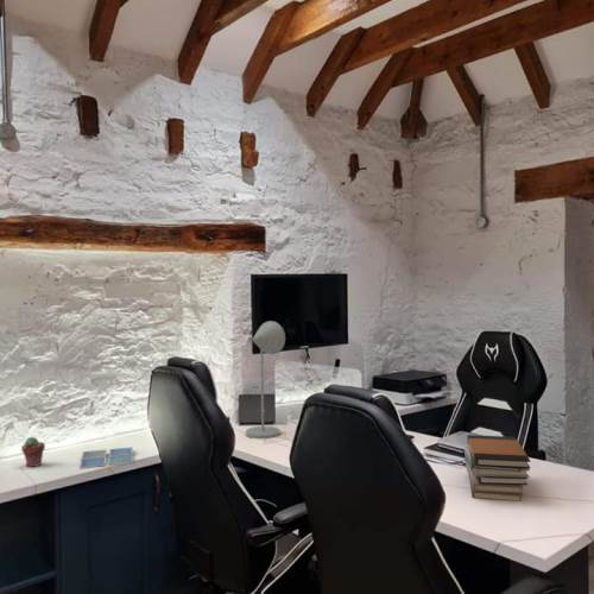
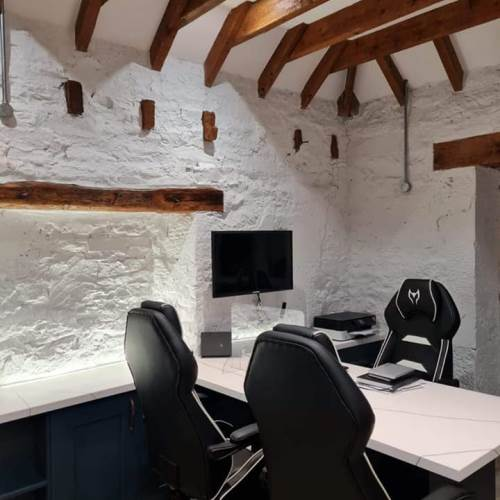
- potted succulent [20,436,46,468]
- desk lamp [245,320,286,440]
- drink coaster [78,446,134,470]
- book stack [463,434,532,503]
